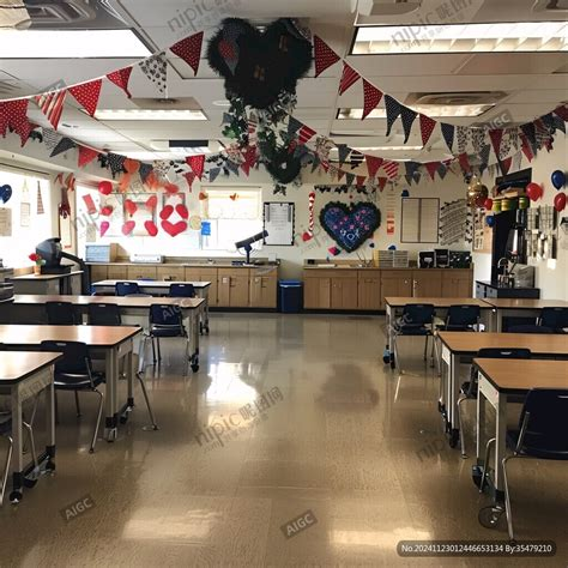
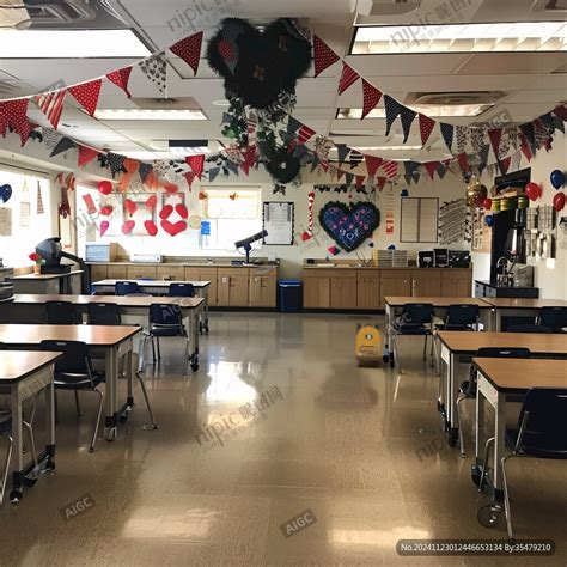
+ backpack [355,322,382,368]
